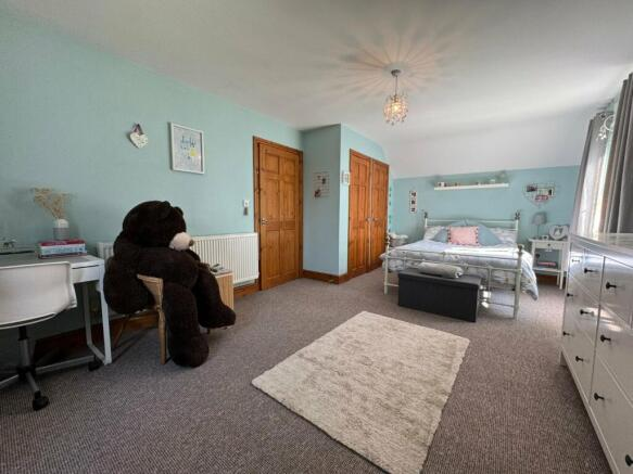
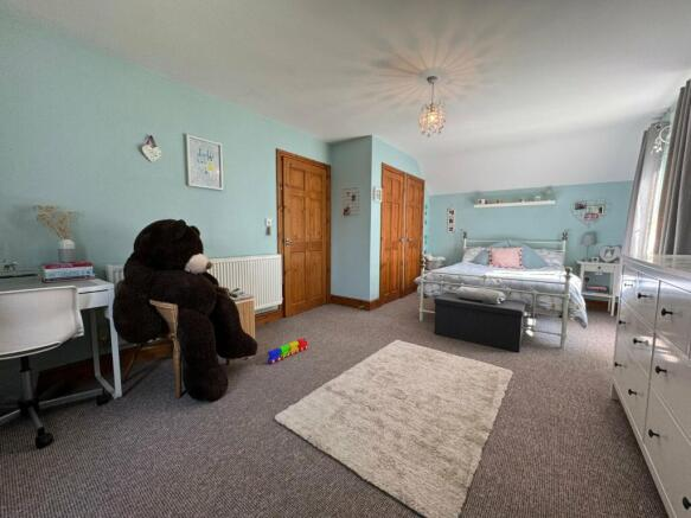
+ toy train [267,335,309,365]
